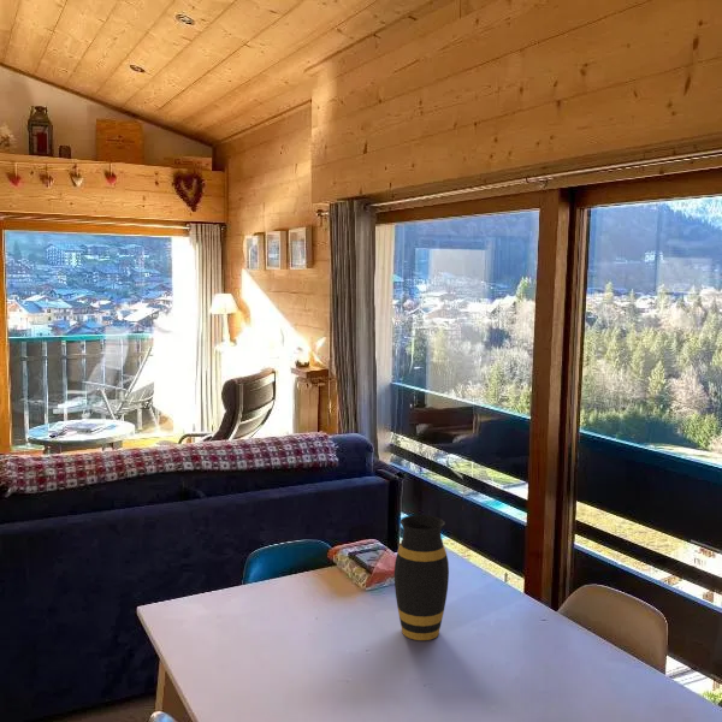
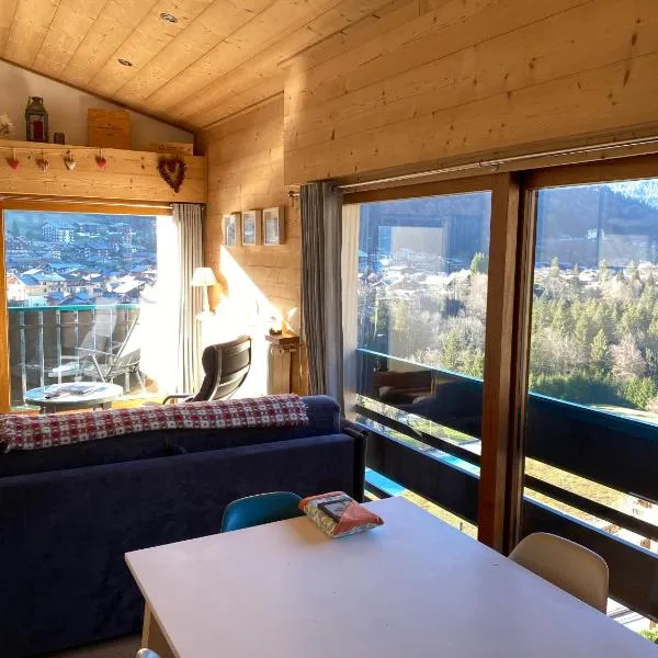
- vase [393,514,450,641]
